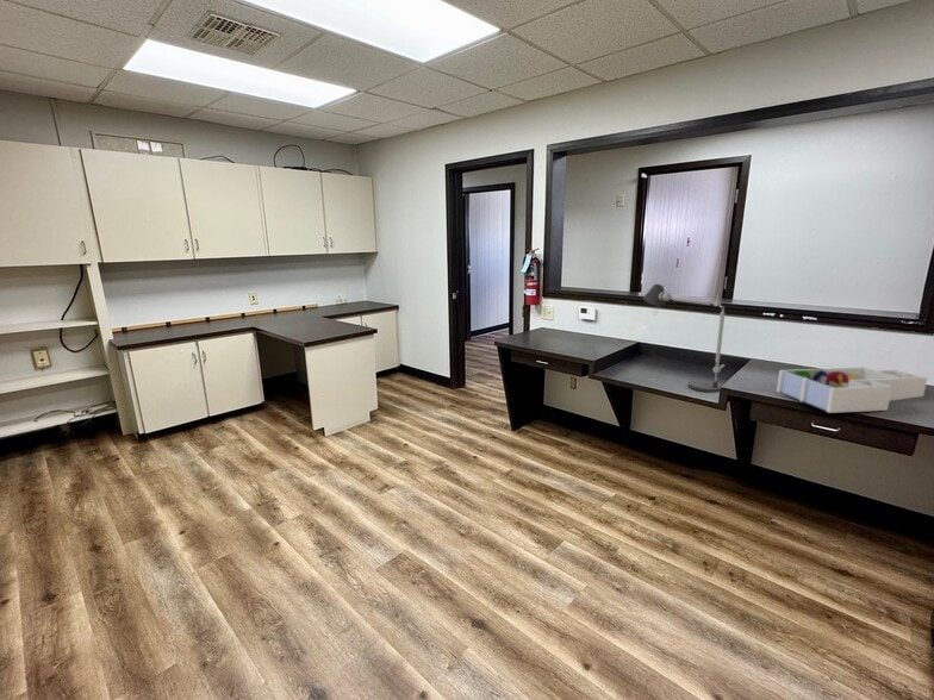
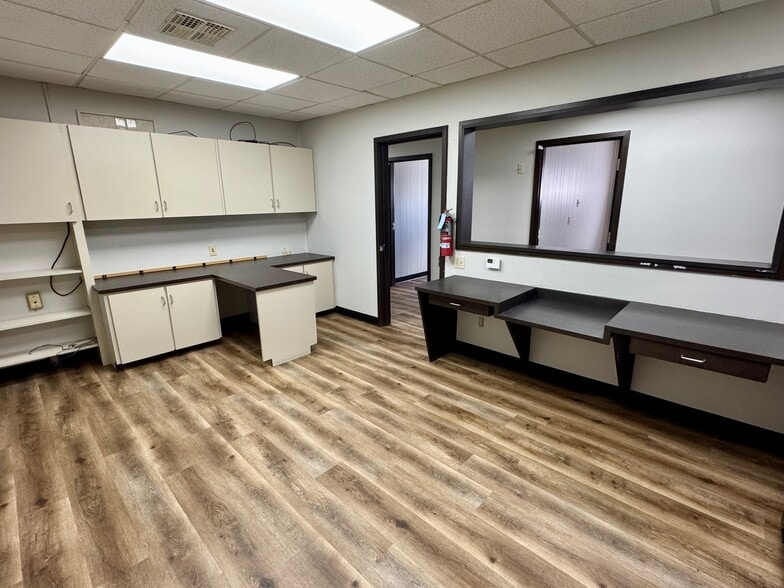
- desk lamp [642,283,726,394]
- desk organizer [776,365,928,414]
